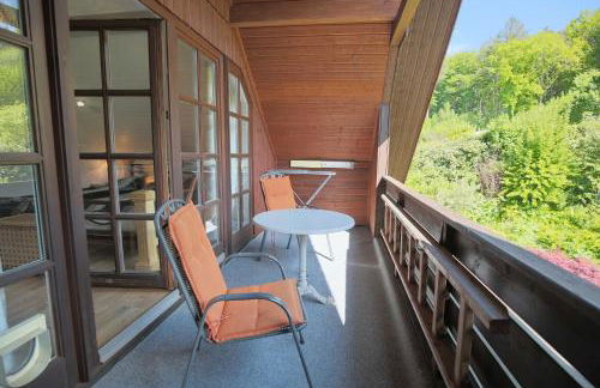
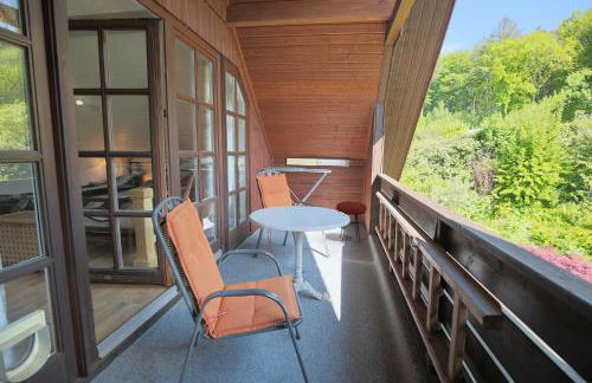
+ stool [335,200,368,244]
